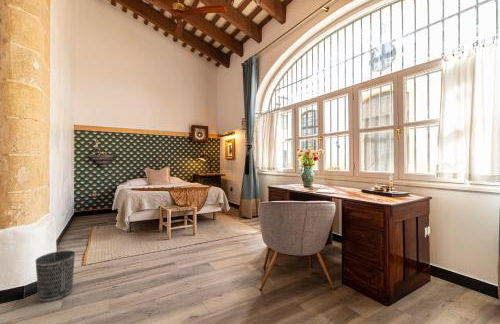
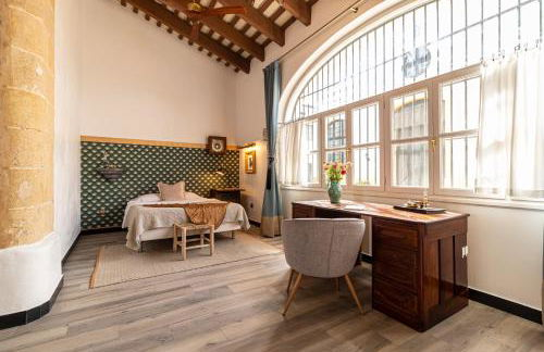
- wastebasket [35,250,76,303]
